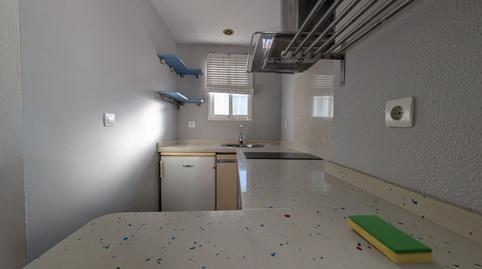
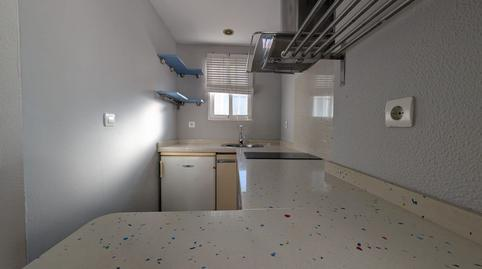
- dish sponge [347,214,433,265]
